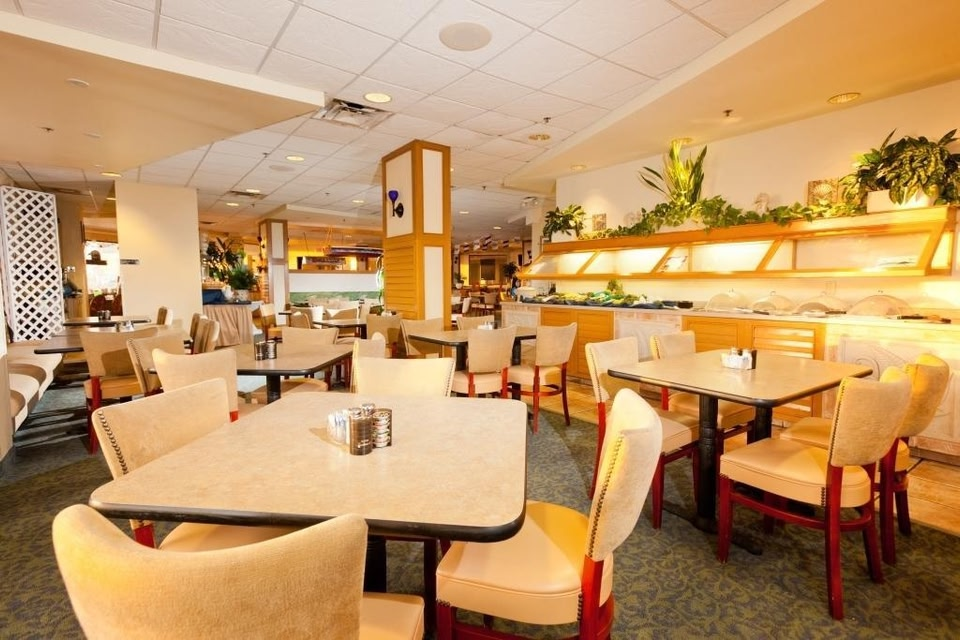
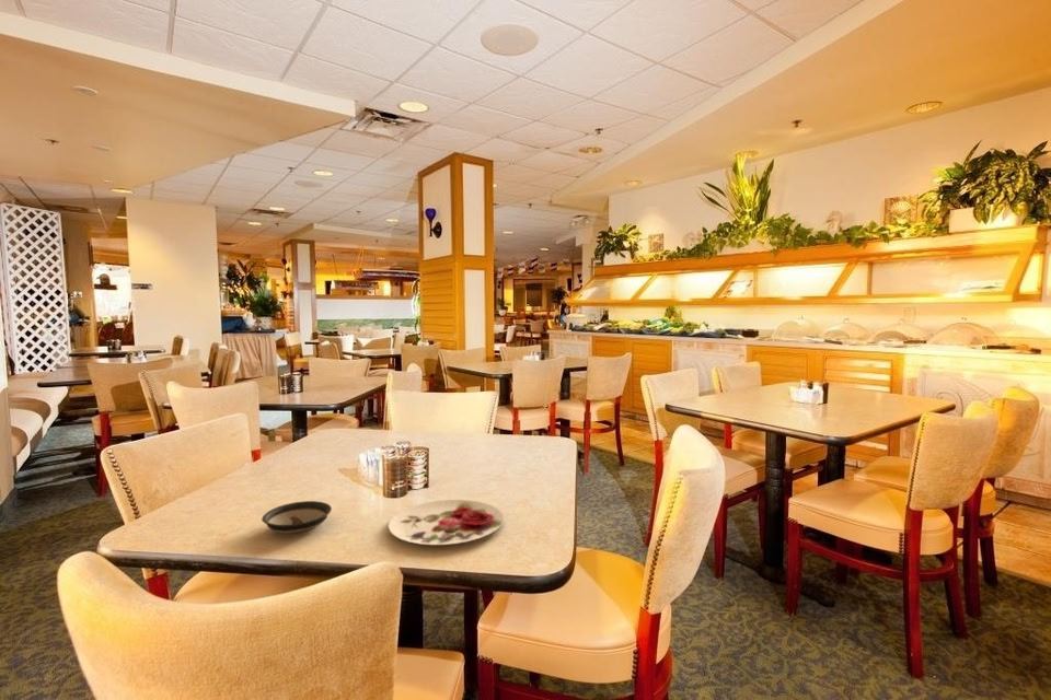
+ saucer [261,500,333,535]
+ plate [388,499,505,546]
